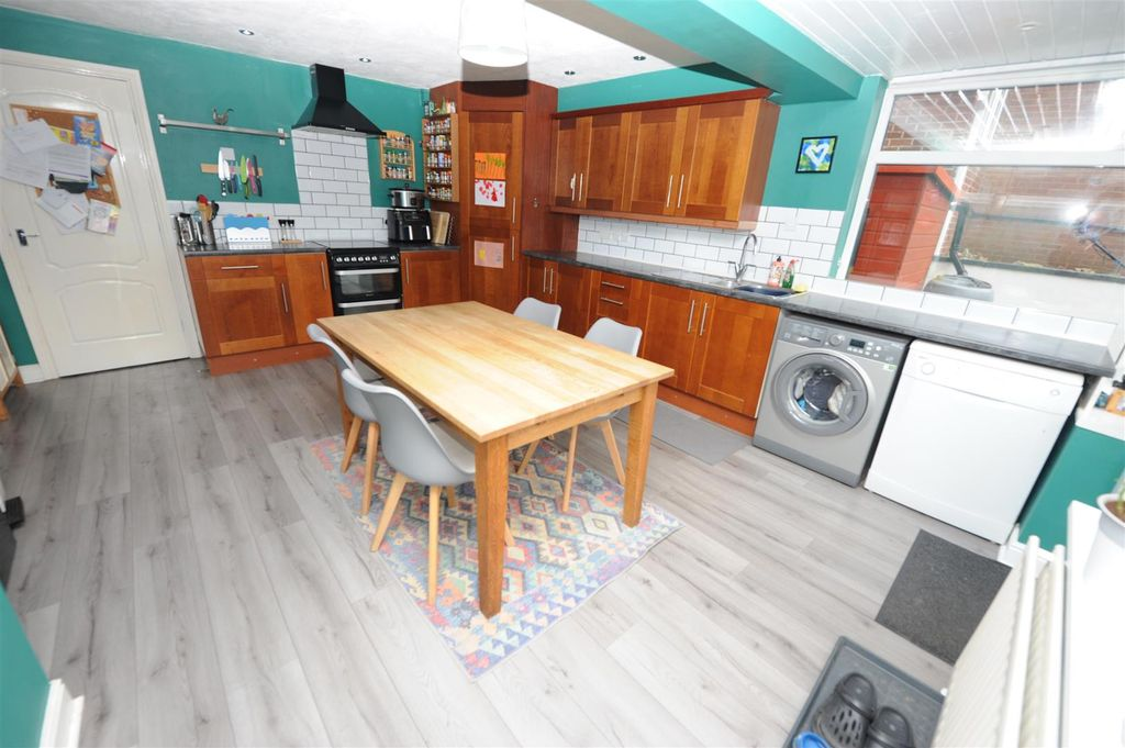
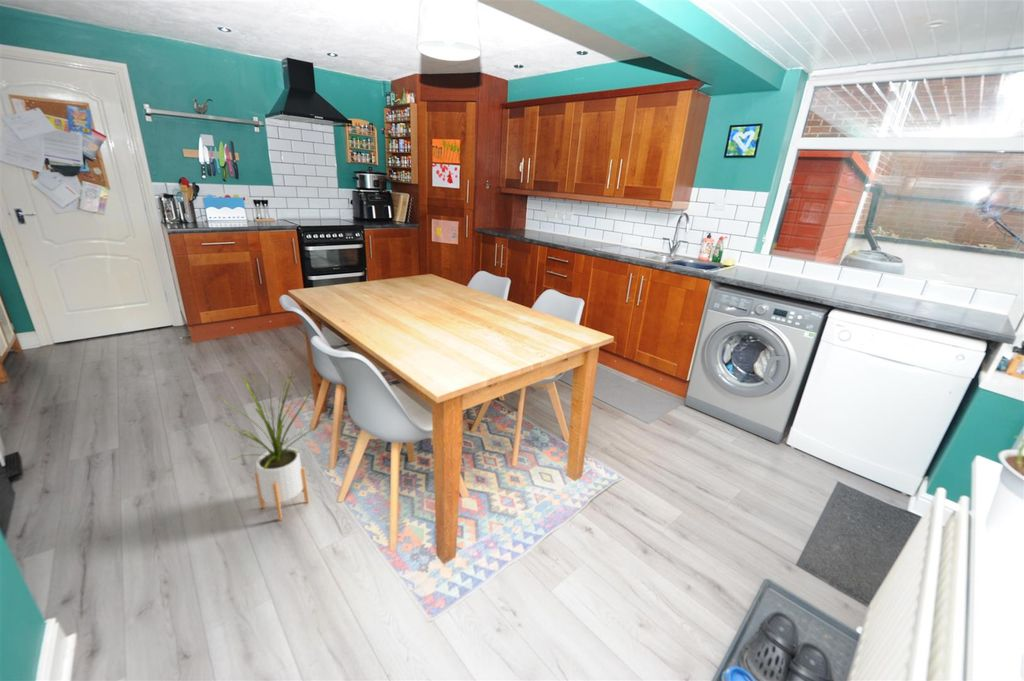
+ house plant [214,362,319,522]
